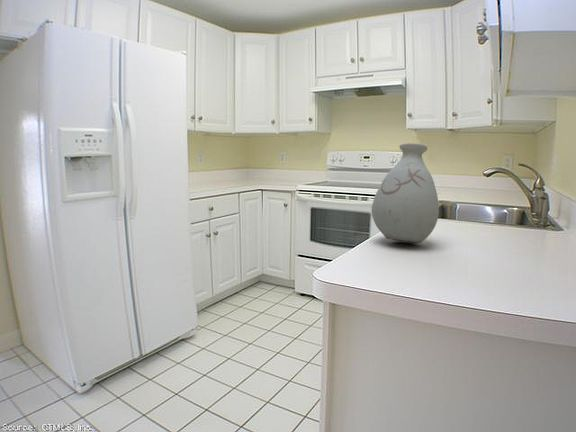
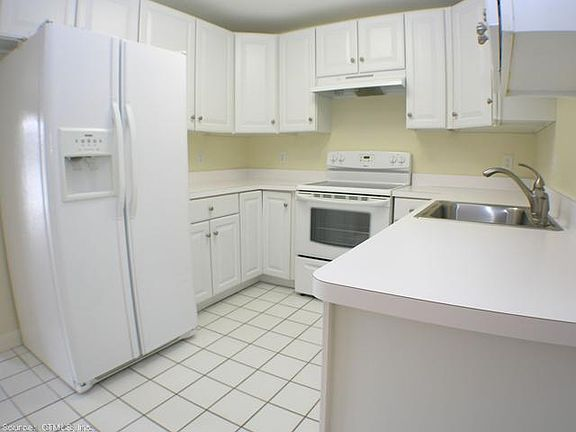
- vase [371,142,440,244]
